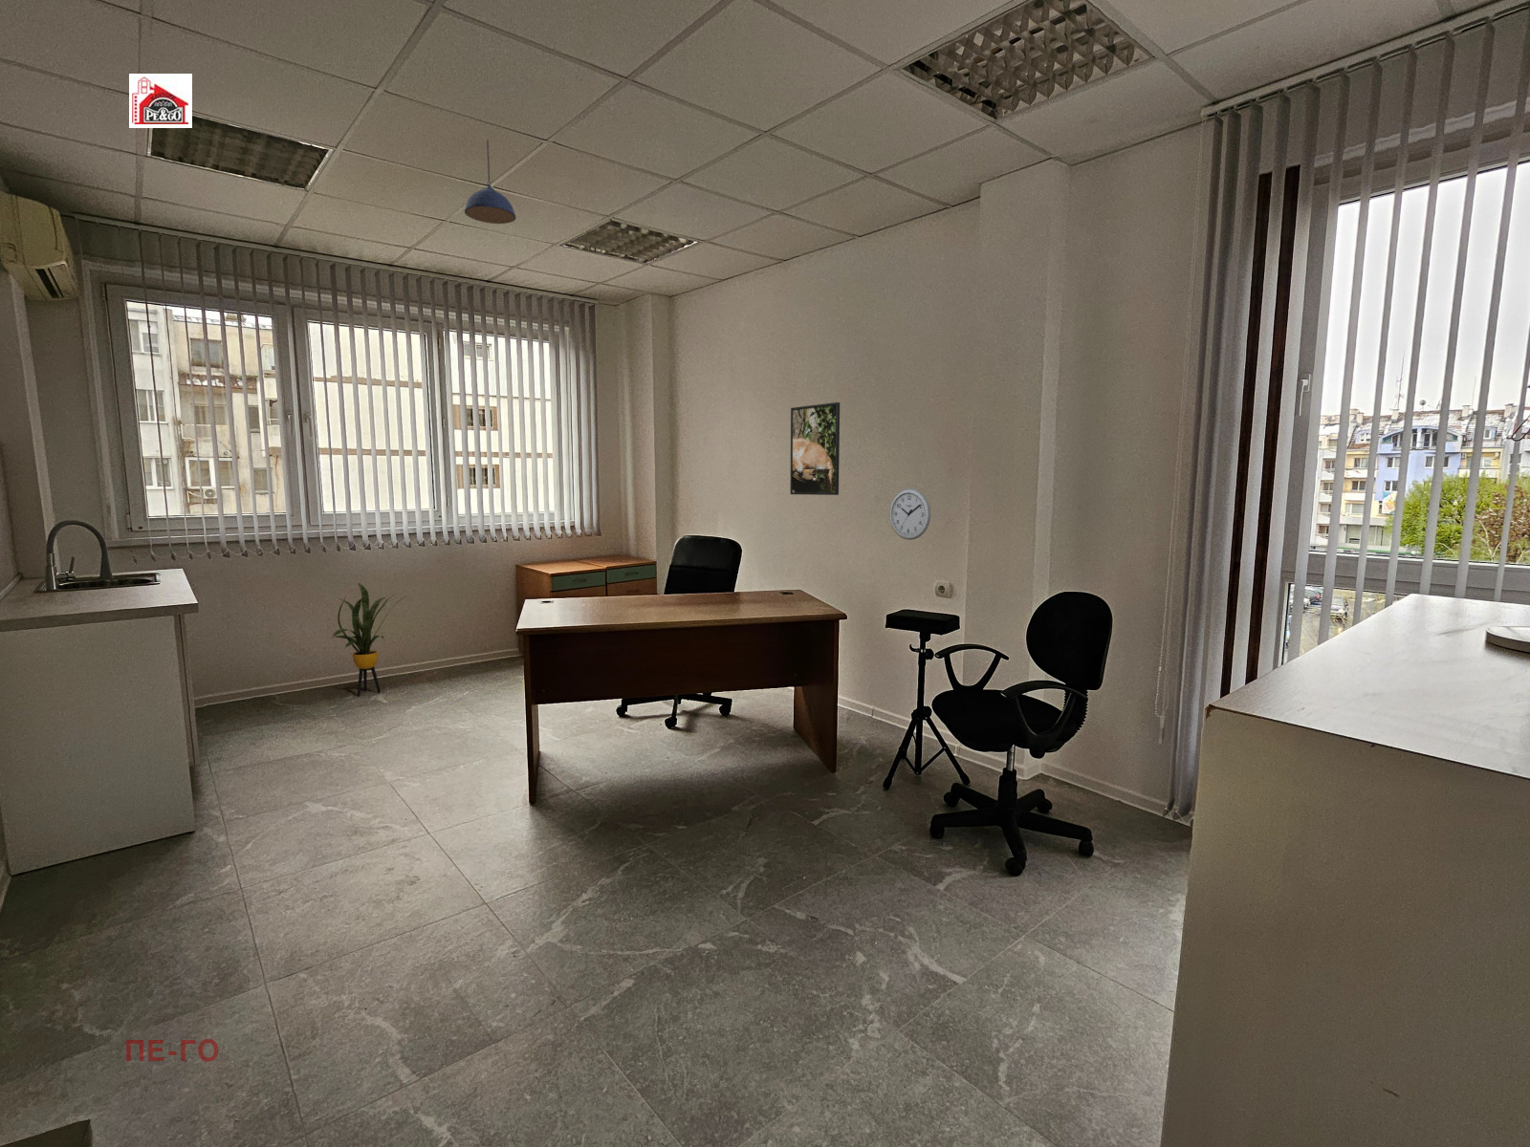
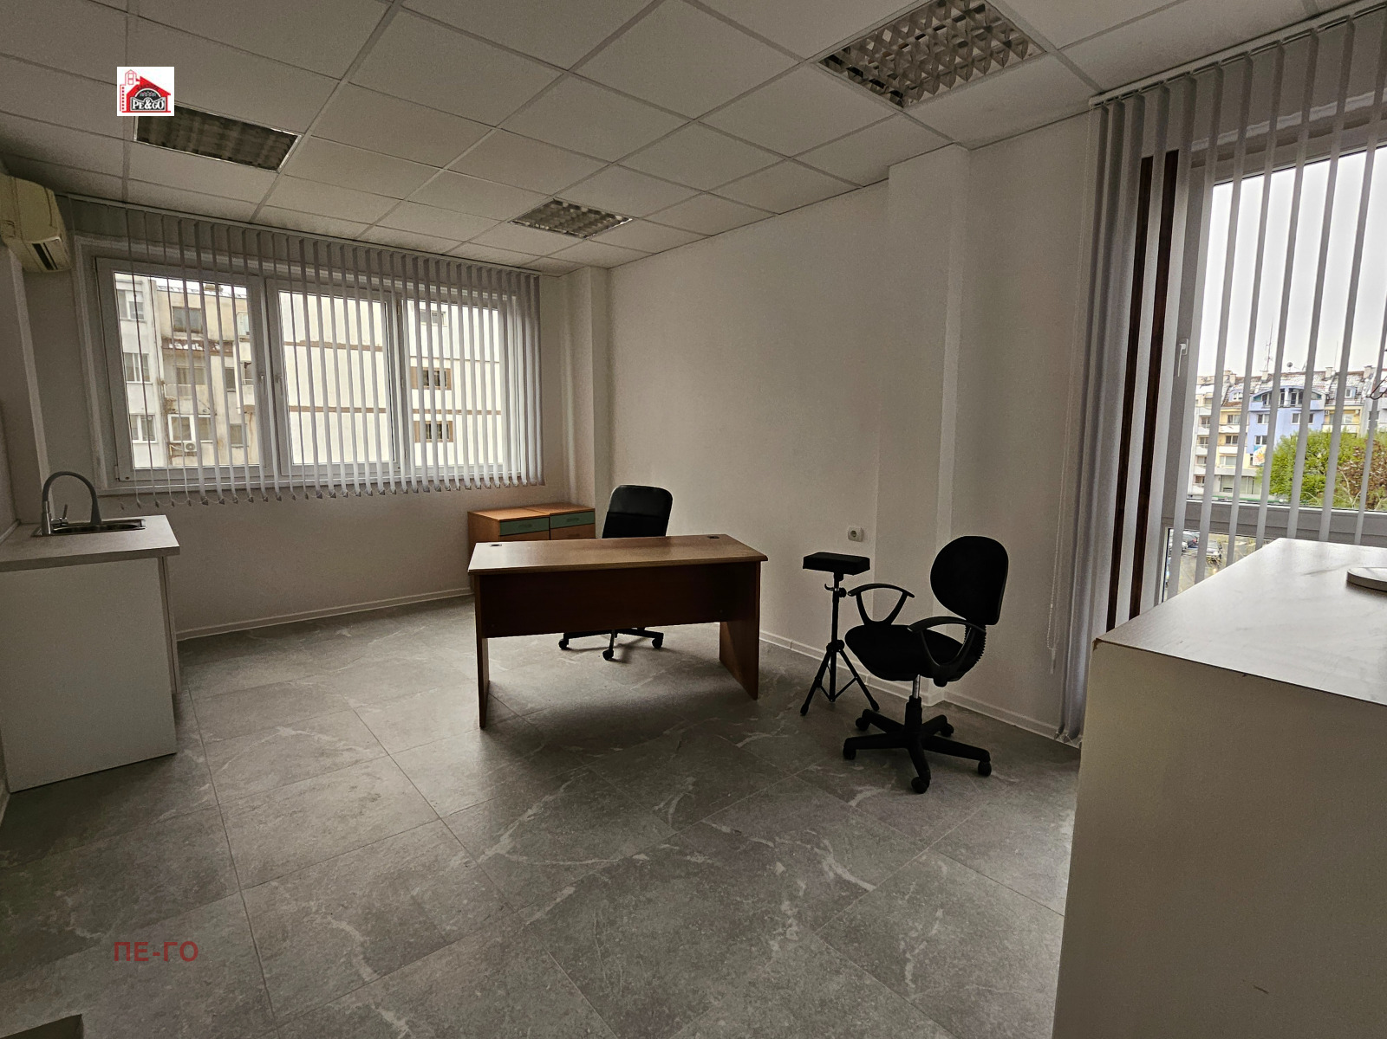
- pendant light [464,139,517,224]
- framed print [790,401,841,496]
- house plant [331,582,411,696]
- wall clock [888,488,931,541]
